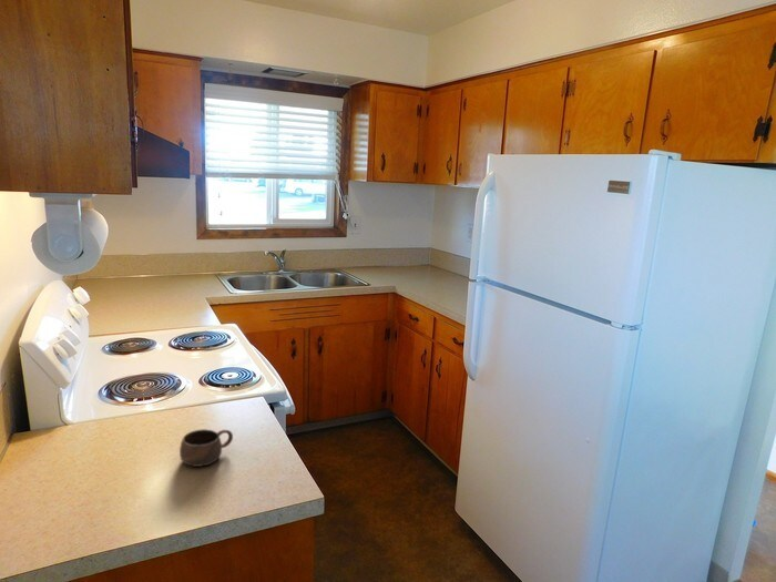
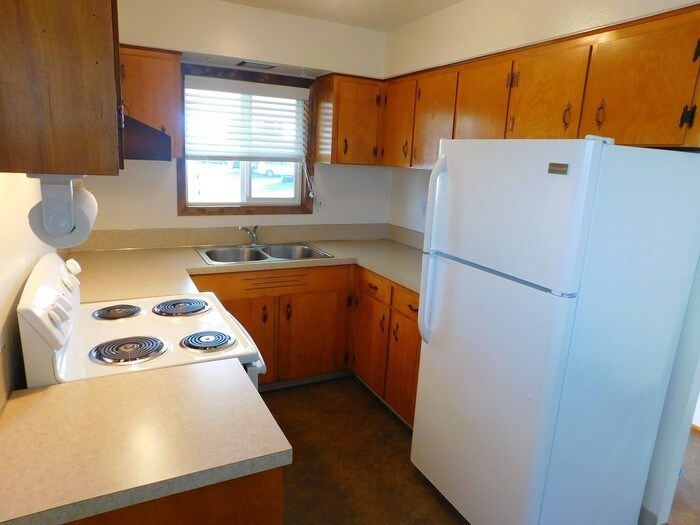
- cup [178,428,234,468]
